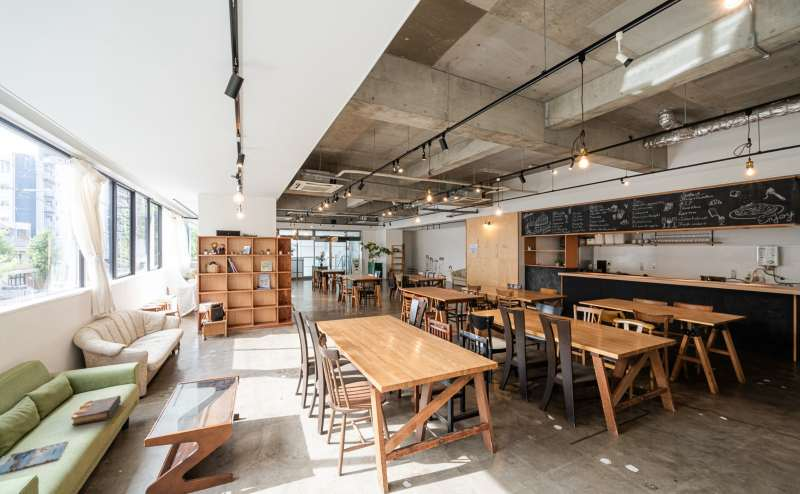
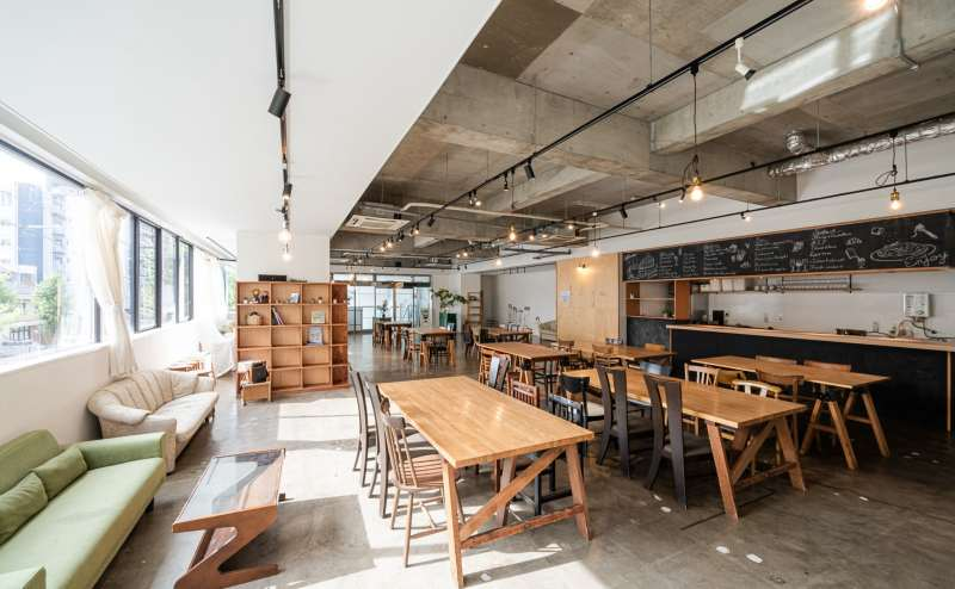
- book [70,394,122,426]
- magazine [0,440,69,475]
